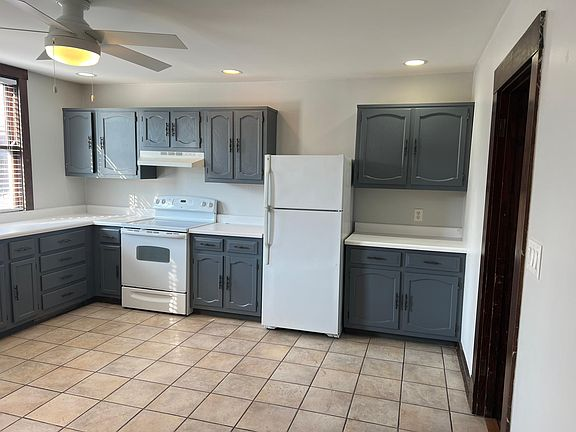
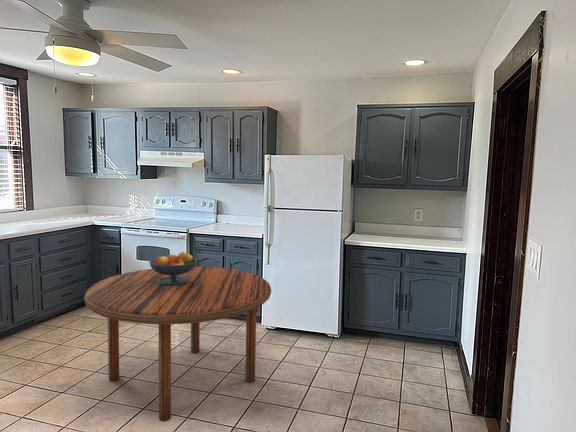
+ dining table [83,266,272,422]
+ fruit bowl [148,251,198,285]
